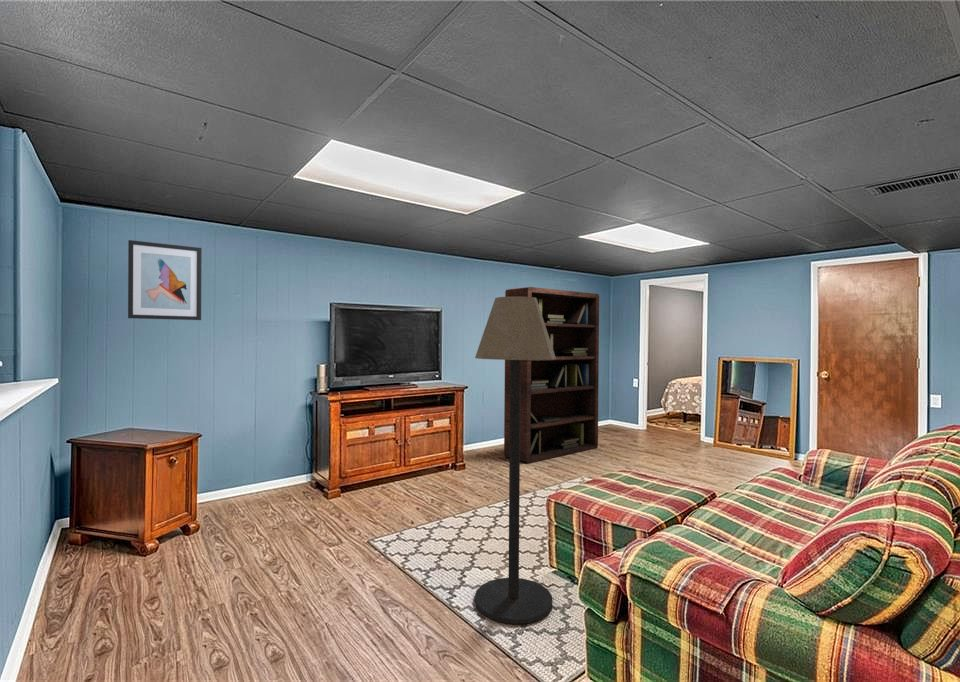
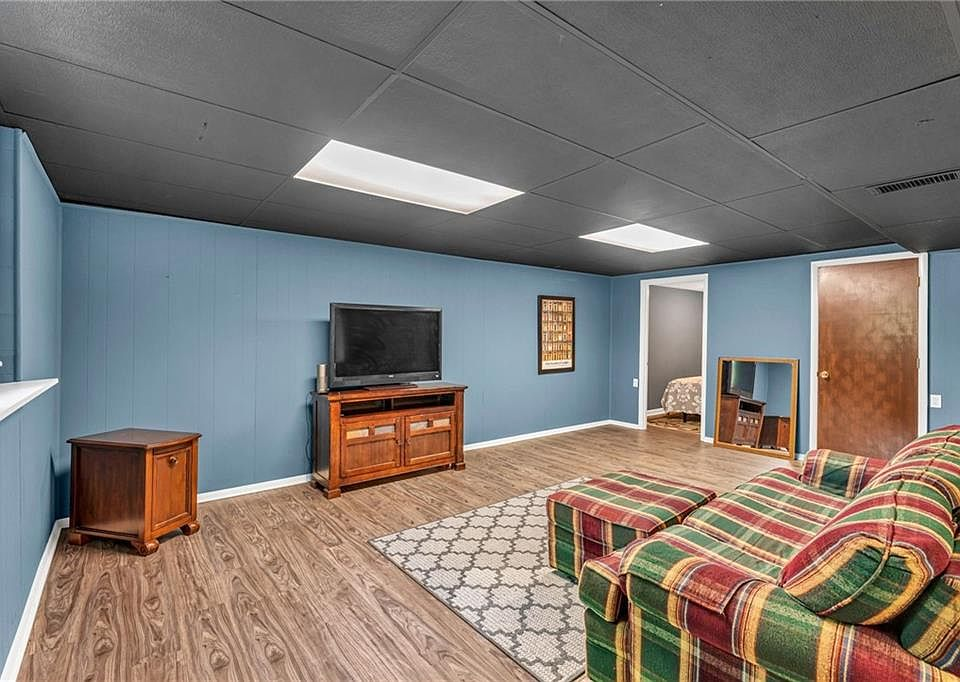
- bookcase [503,286,600,464]
- floor lamp [474,296,556,625]
- wall art [127,239,203,321]
